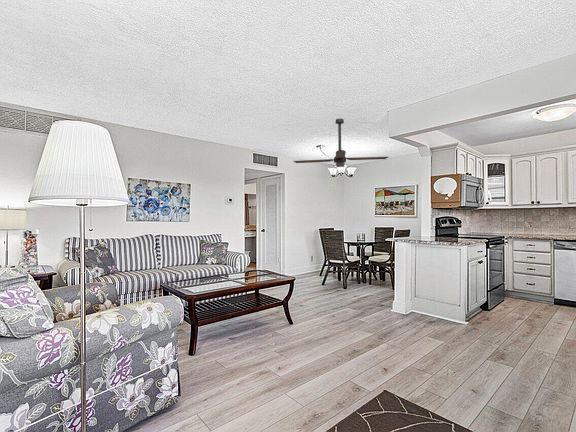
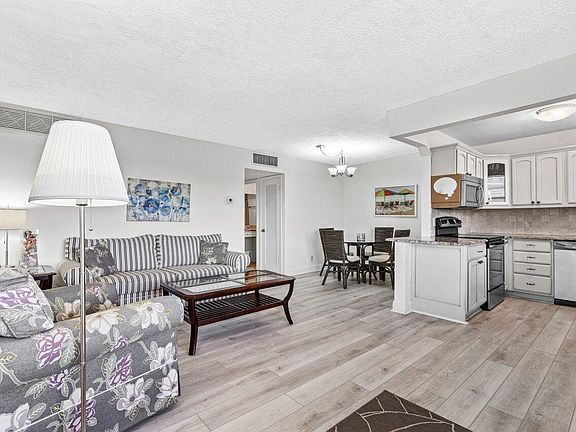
- ceiling fan [292,118,390,168]
